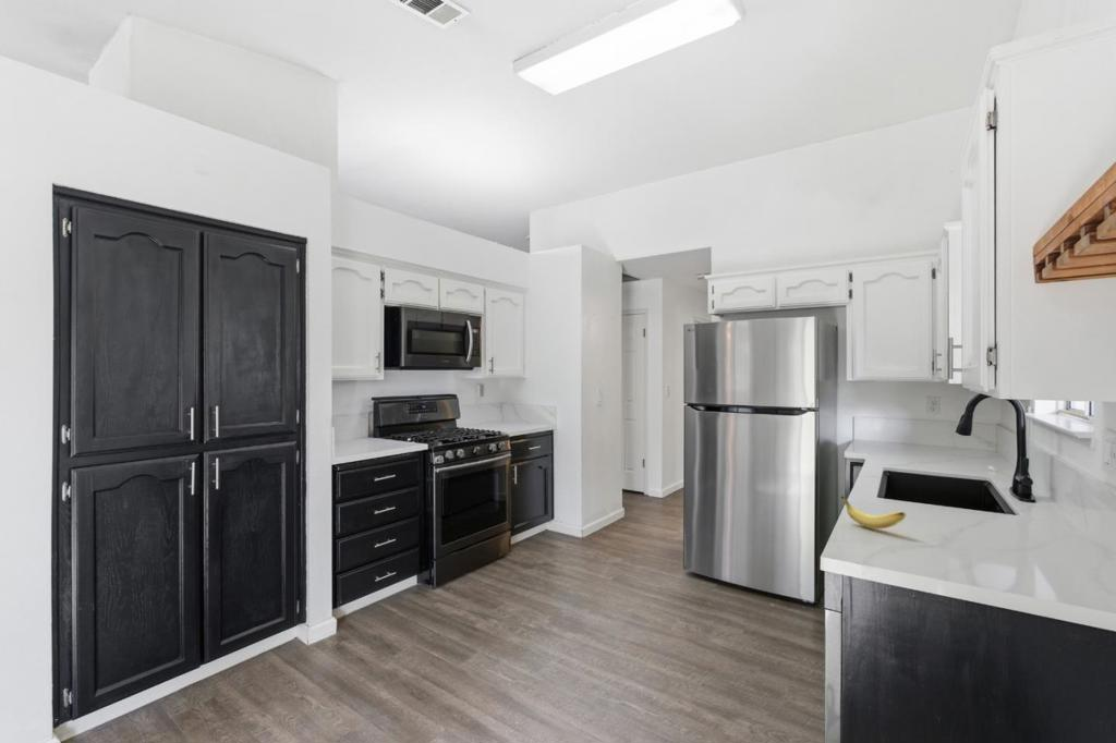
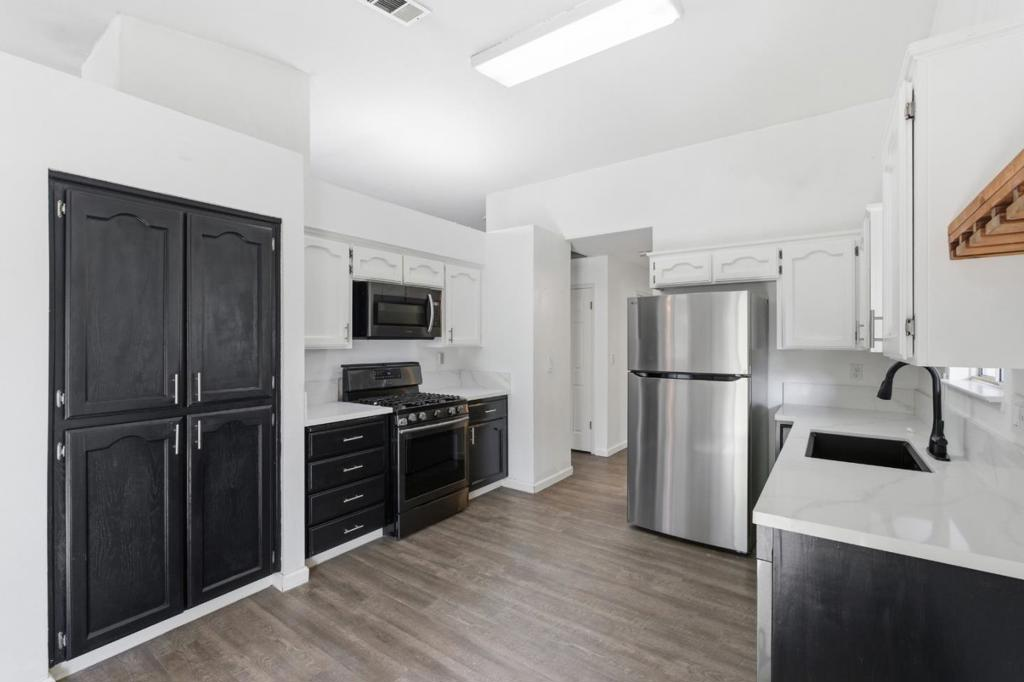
- banana [840,495,907,529]
